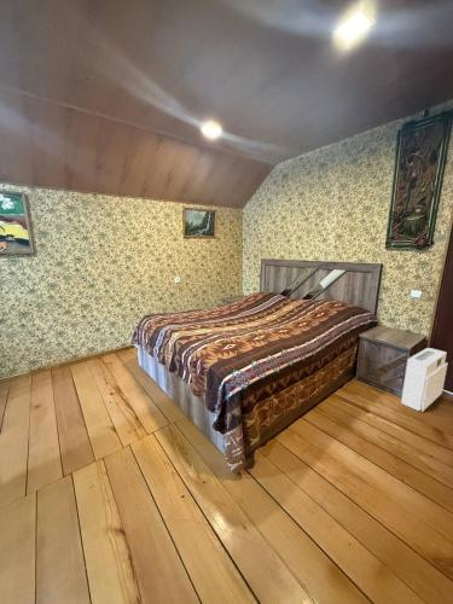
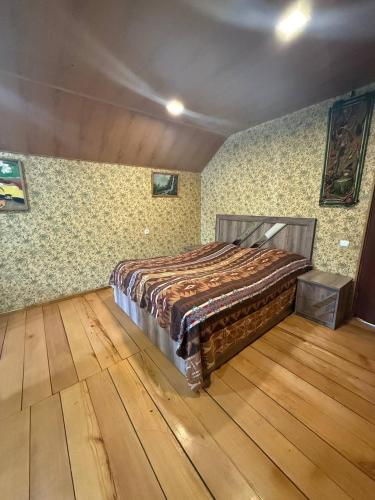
- air purifier [400,347,448,413]
